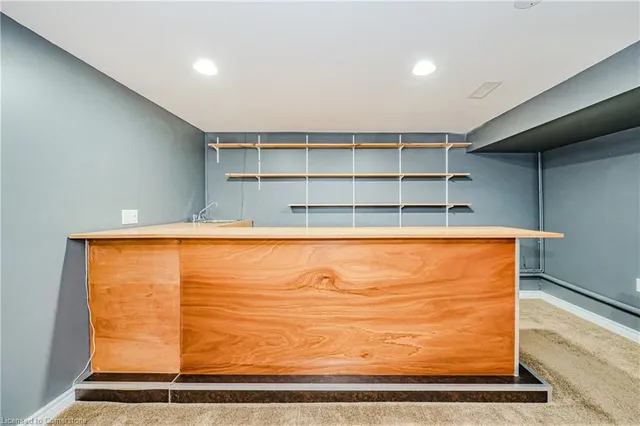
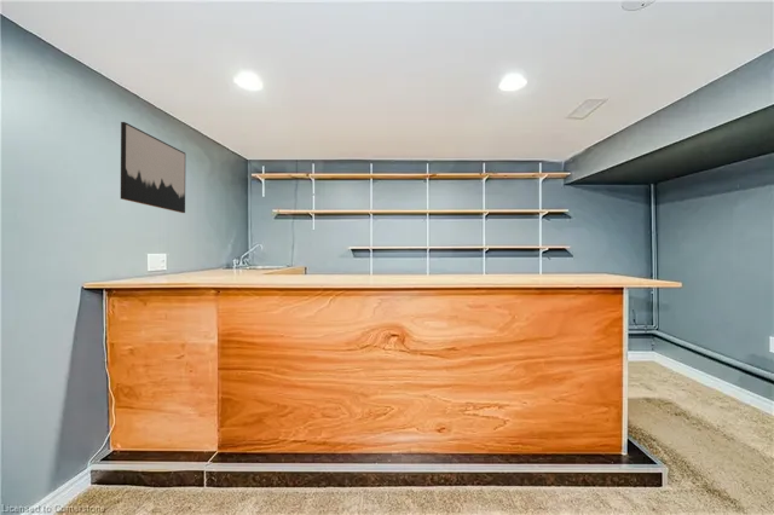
+ wall art [120,121,186,214]
